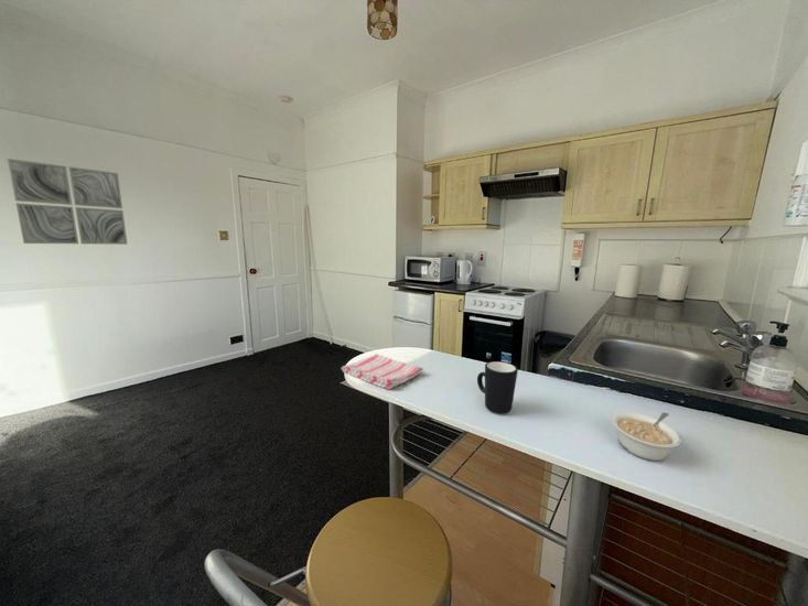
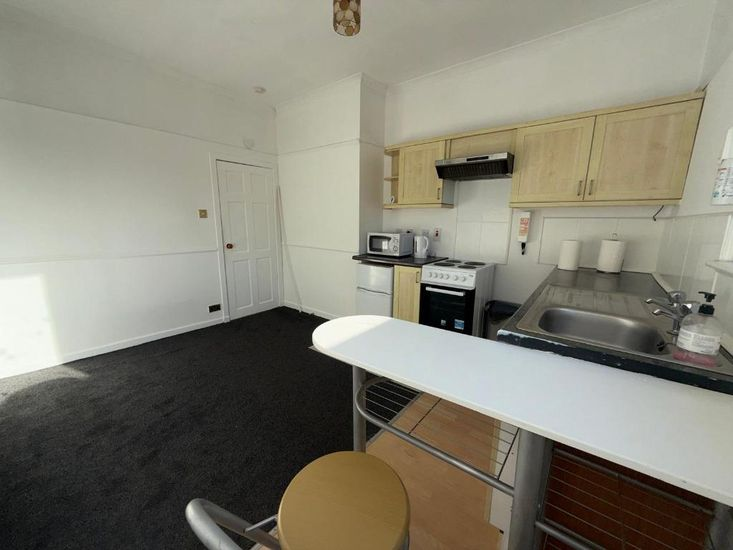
- legume [611,411,683,462]
- wall art [7,158,129,246]
- mug [476,360,519,414]
- dish towel [341,353,424,390]
